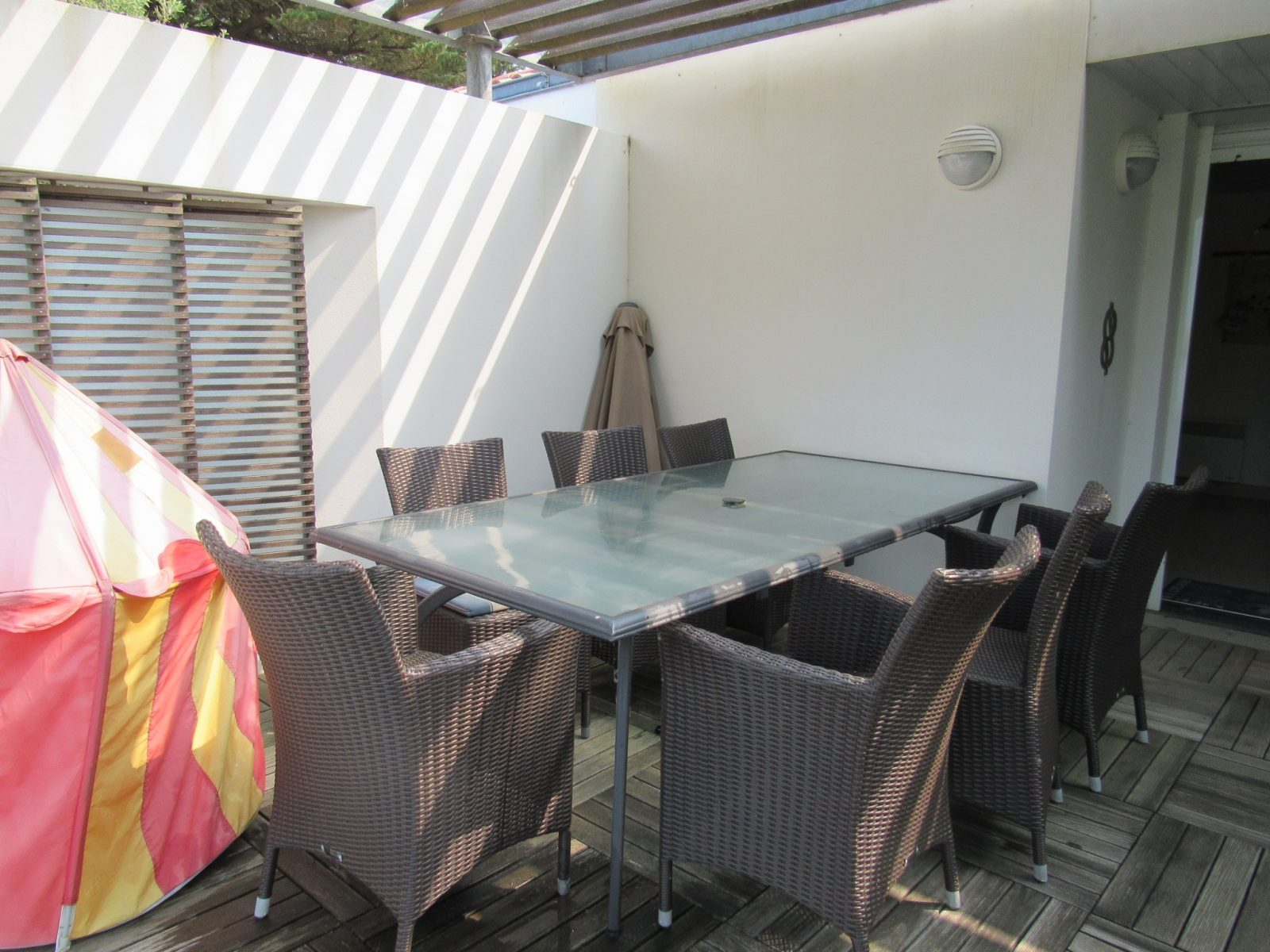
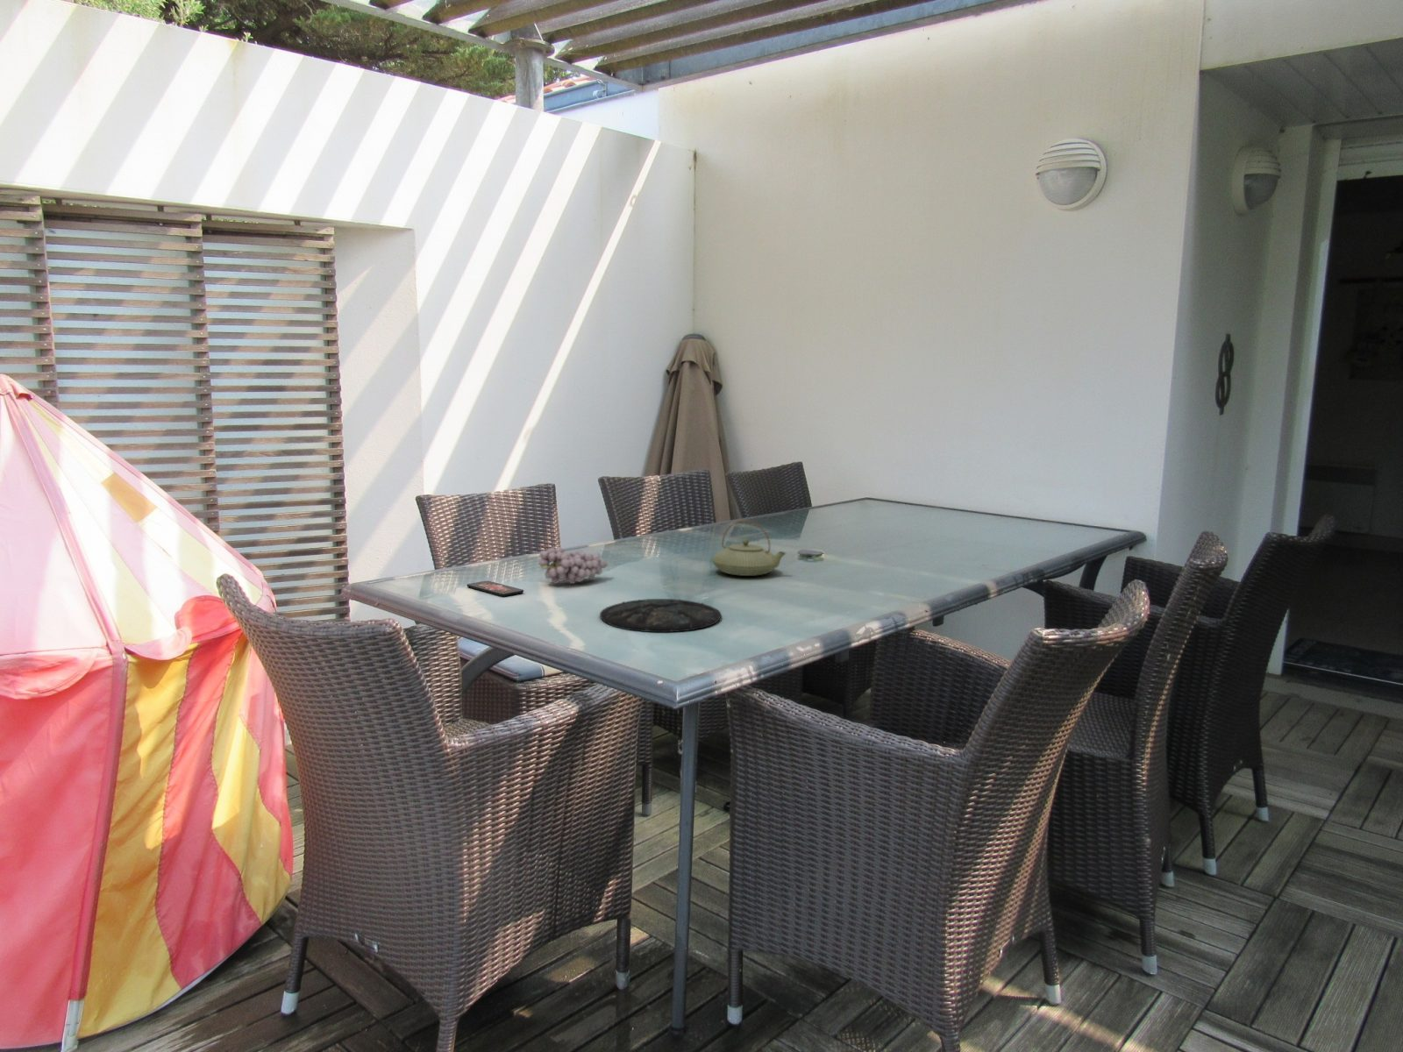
+ plate [599,598,722,633]
+ fruit [538,546,610,585]
+ smartphone [466,580,525,597]
+ teapot [711,519,787,577]
